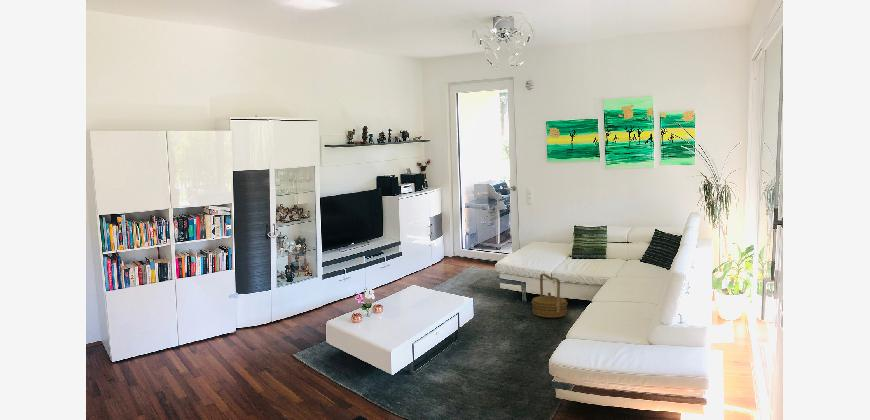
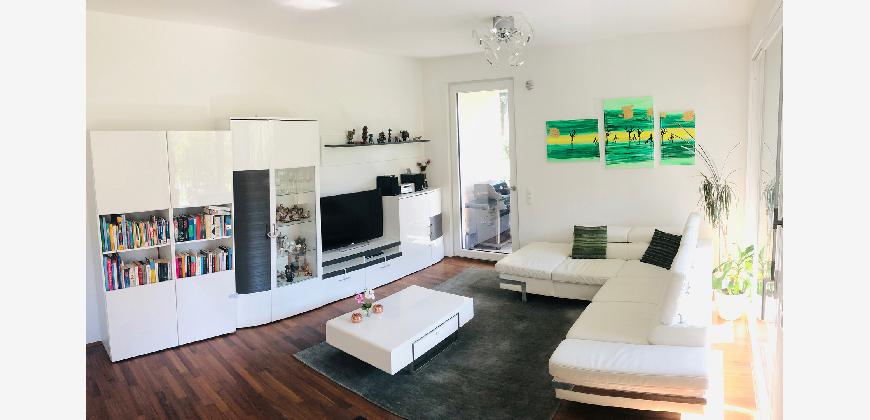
- basket [531,273,568,318]
